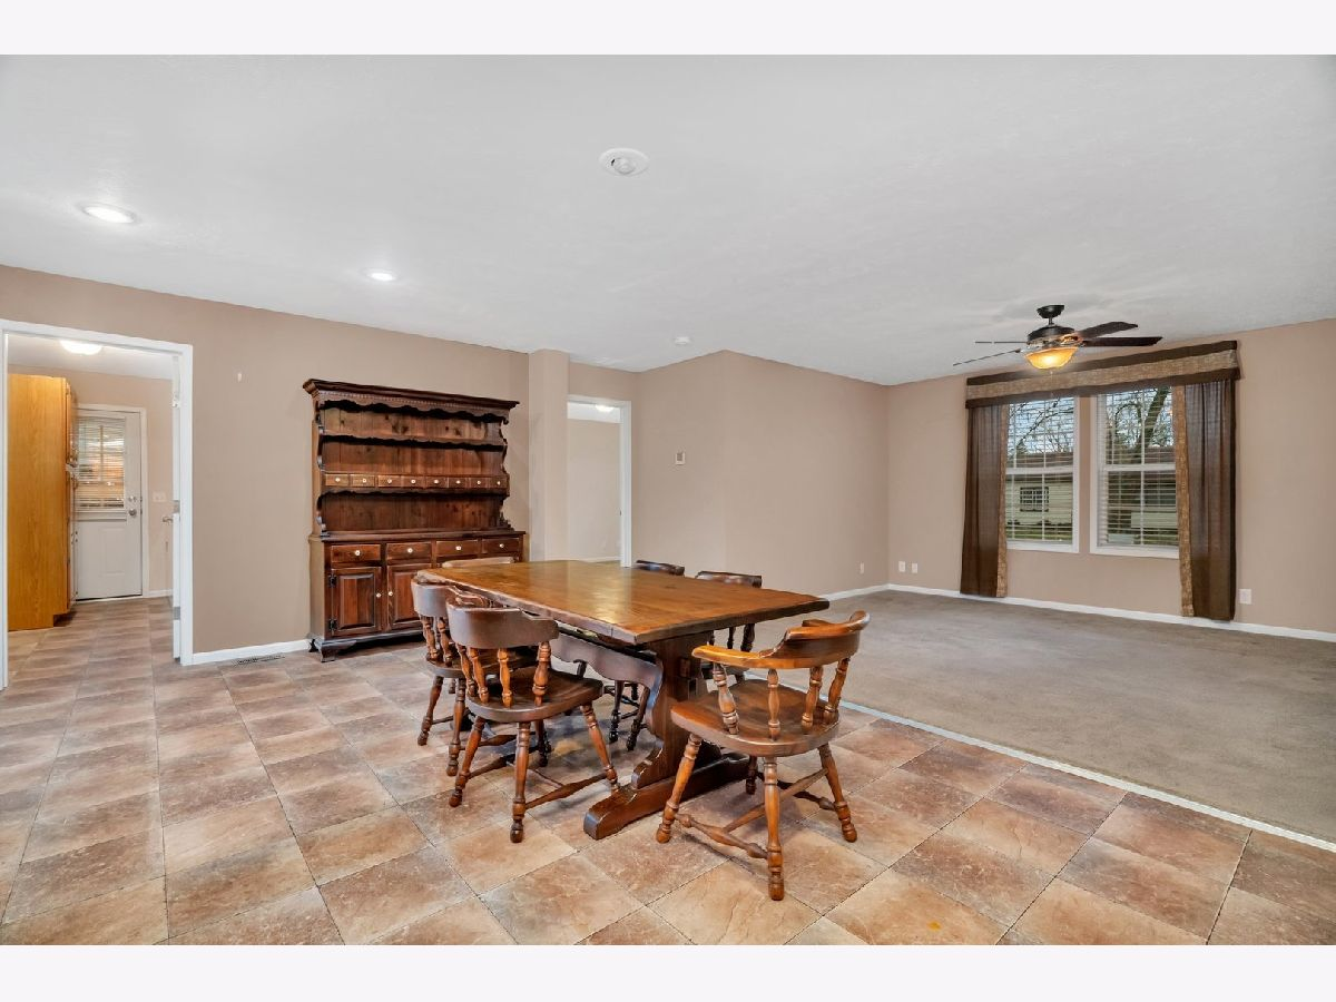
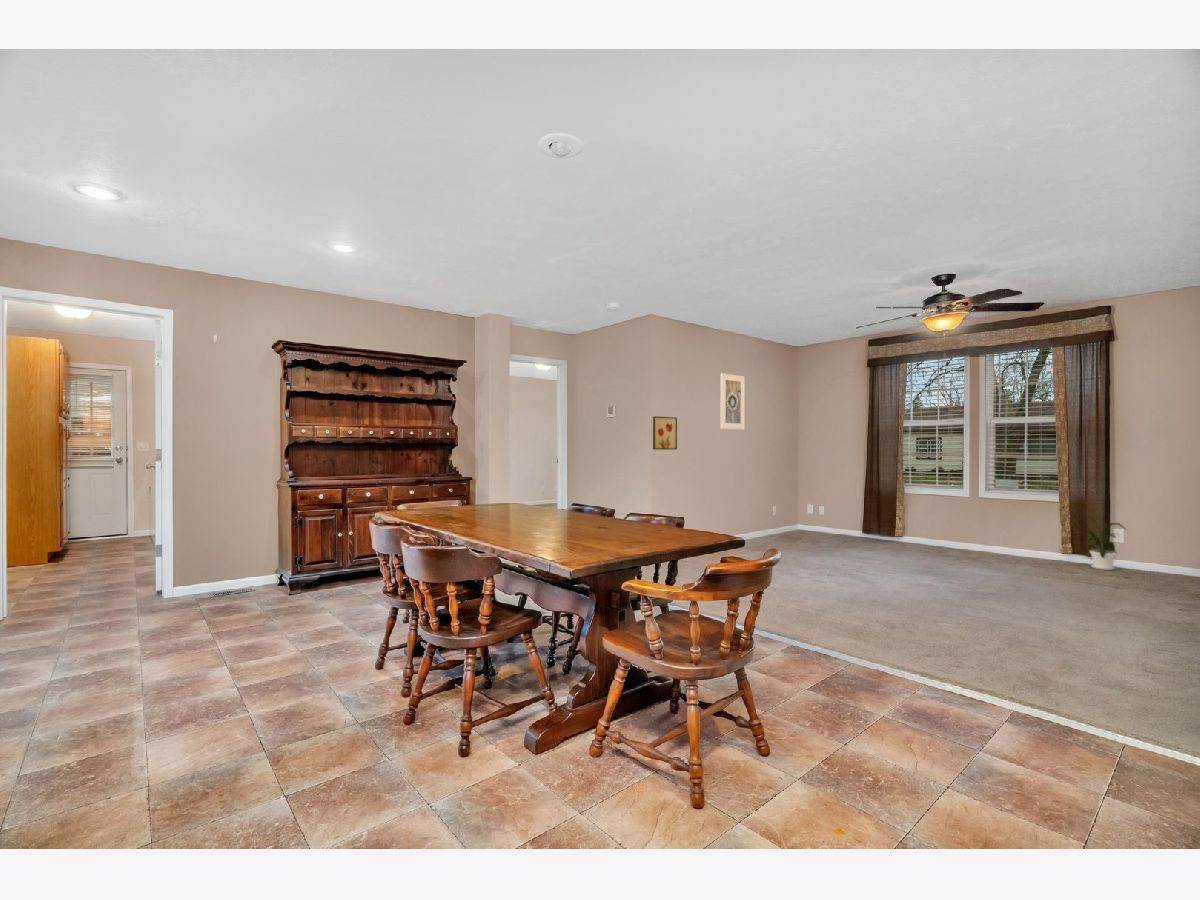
+ house plant [1074,514,1128,571]
+ wall art [652,415,678,451]
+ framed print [720,372,746,431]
